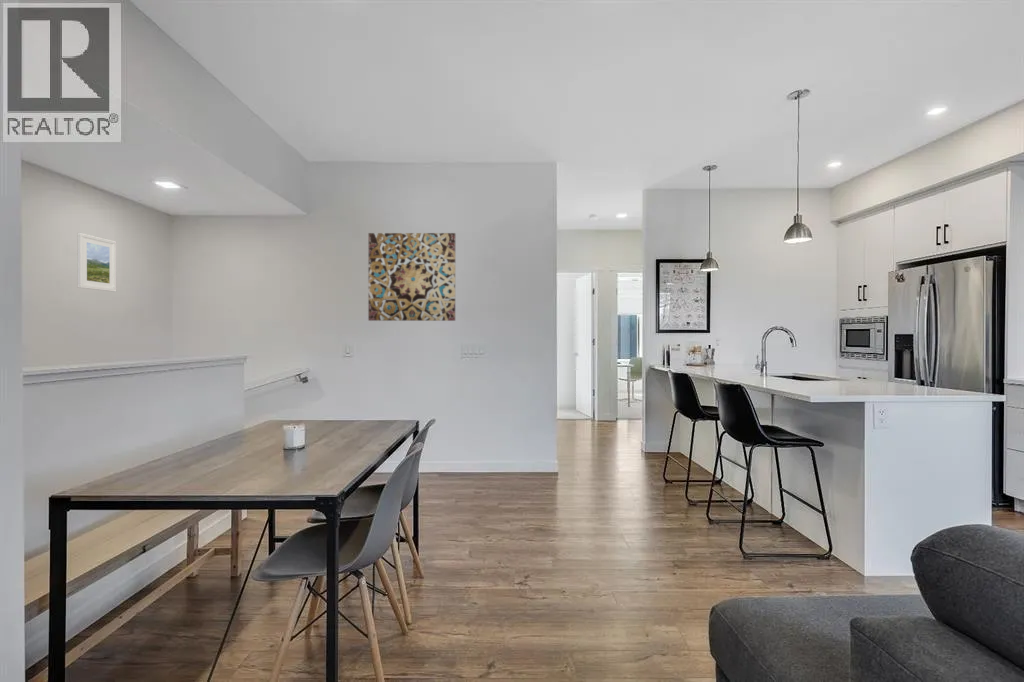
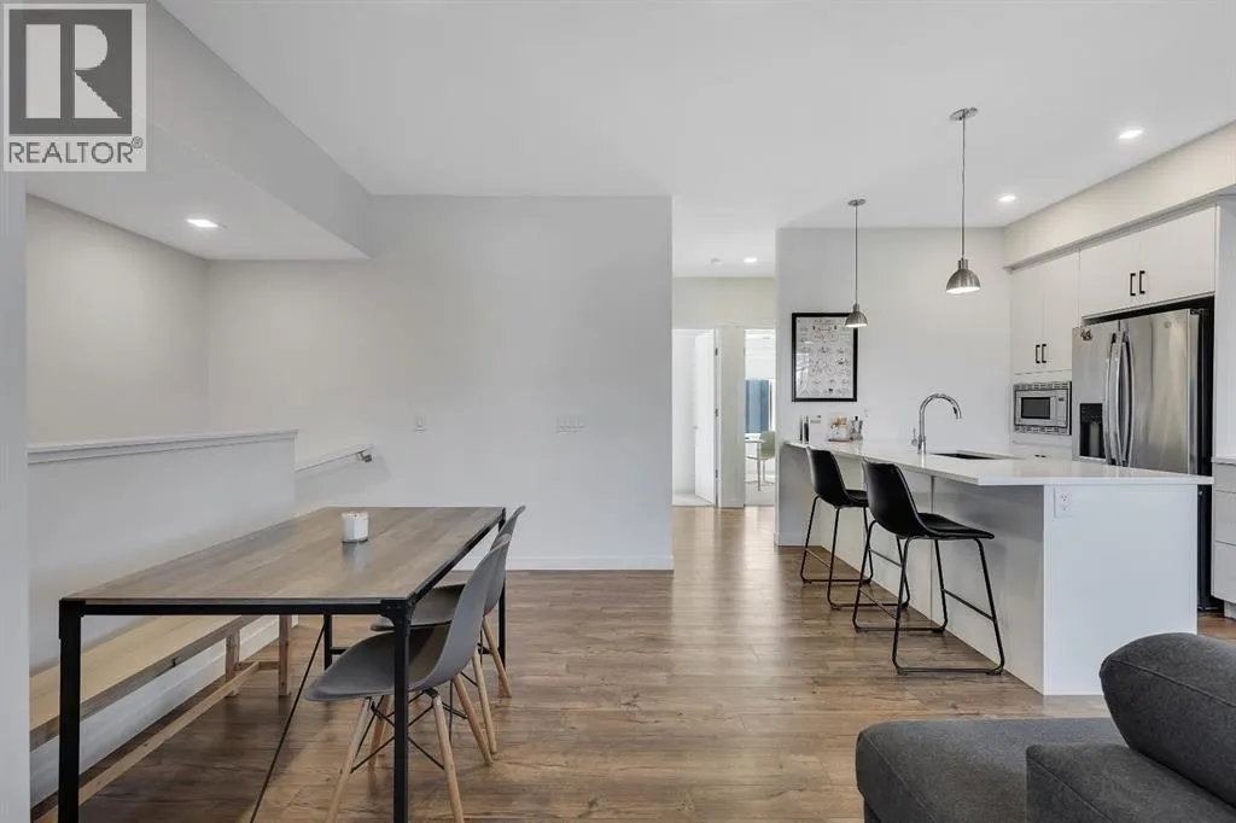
- wall art [367,232,456,322]
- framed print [76,232,117,293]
